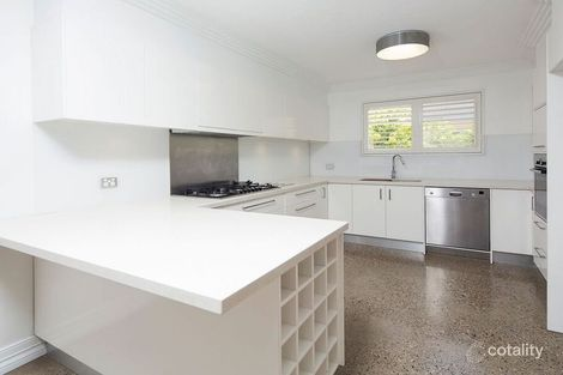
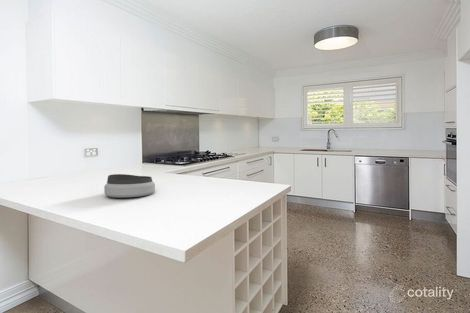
+ bowl [103,173,156,199]
